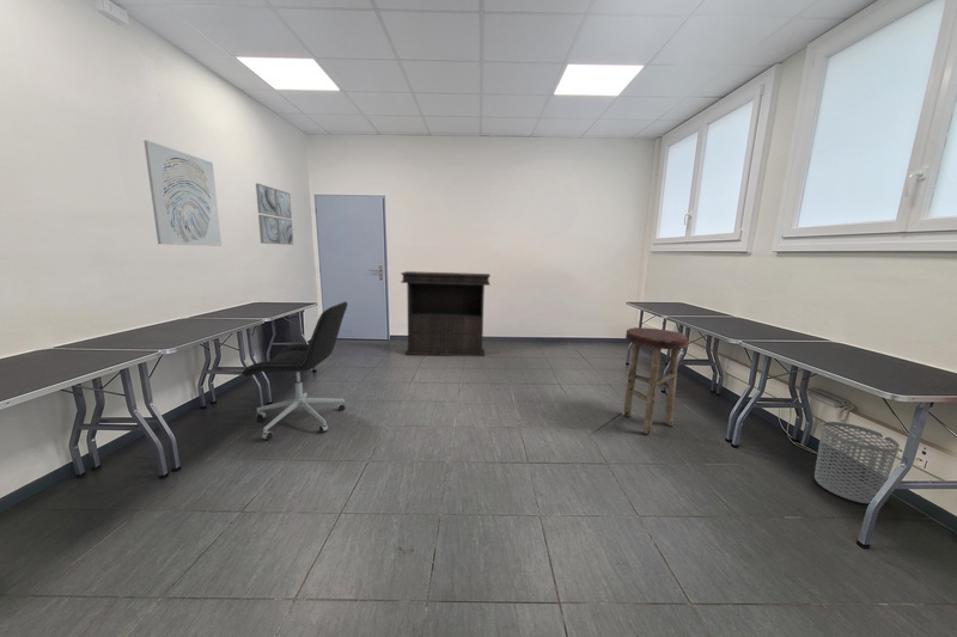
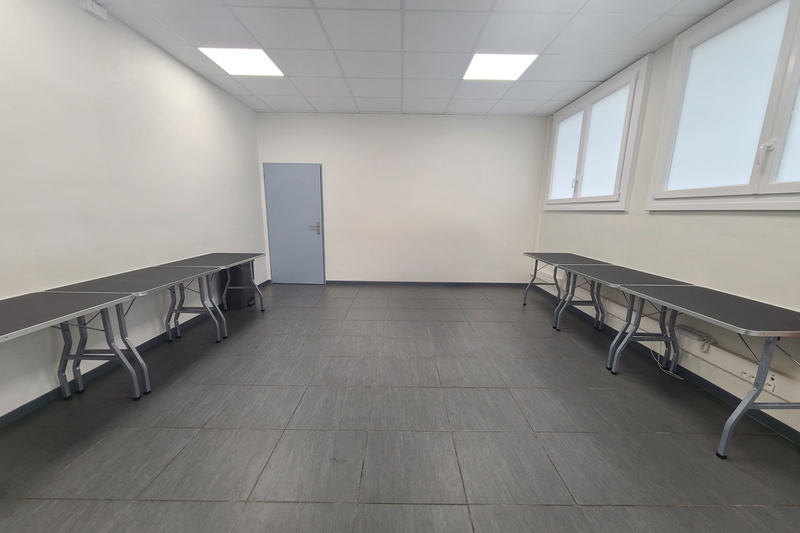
- office chair [240,300,348,441]
- waste bin [813,421,901,504]
- stool [623,326,690,435]
- wall art [255,183,294,246]
- console table [400,270,492,357]
- wall art [144,140,223,247]
